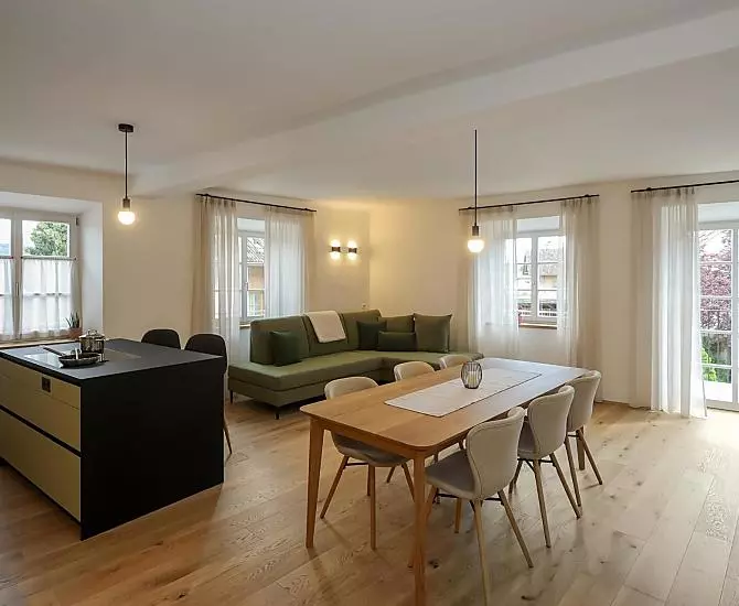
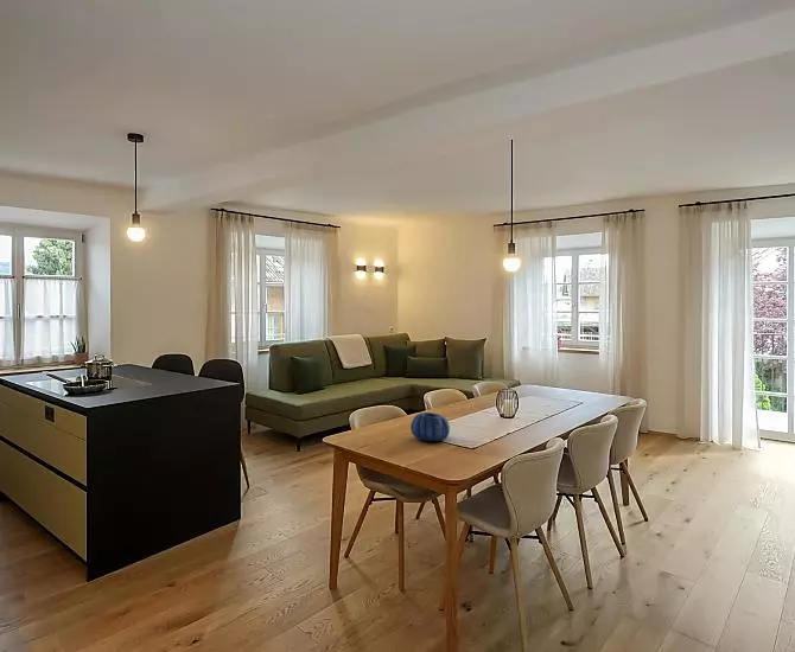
+ decorative bowl [409,411,451,442]
